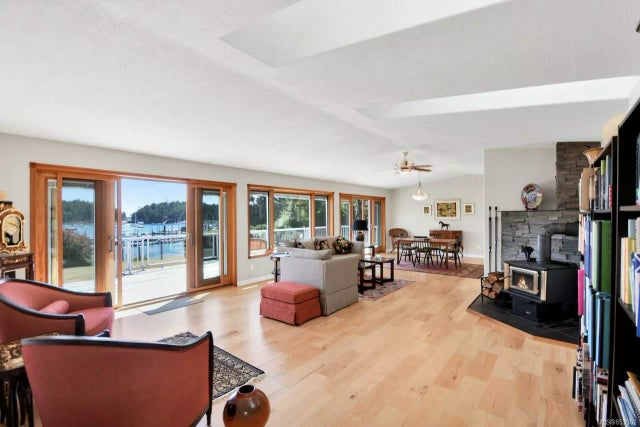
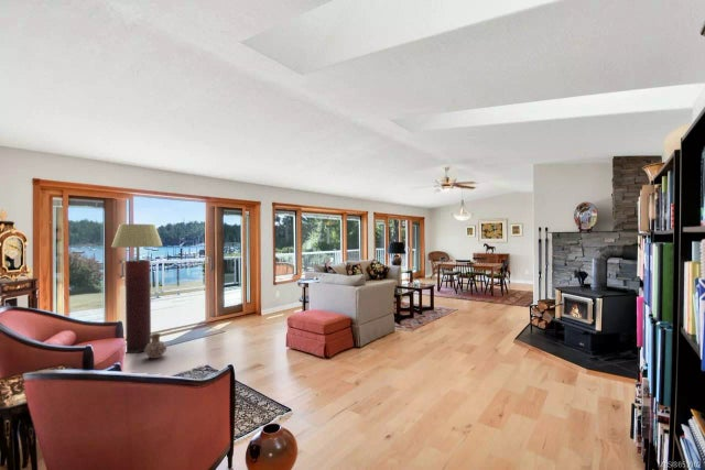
+ ceramic jug [143,332,167,359]
+ floor lamp [110,223,163,354]
